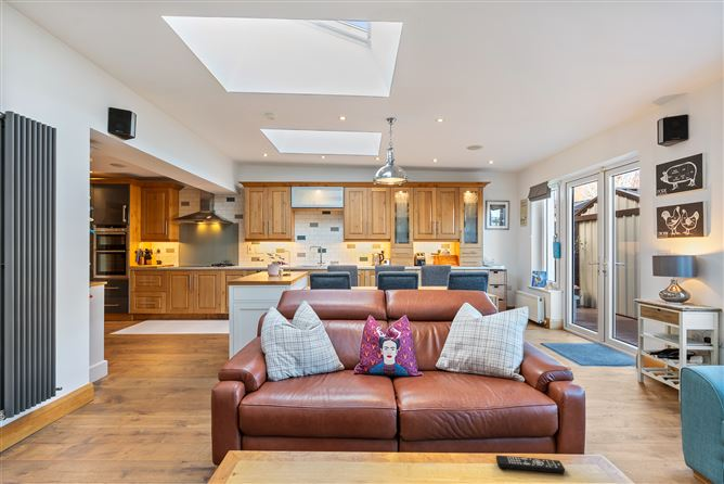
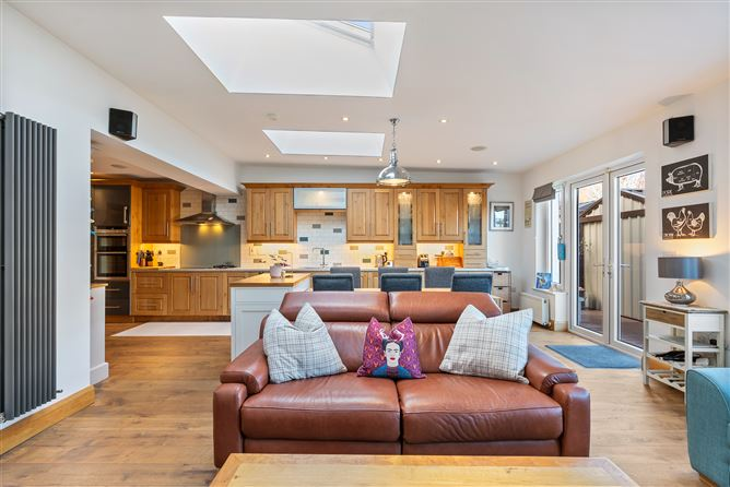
- remote control [495,455,566,474]
